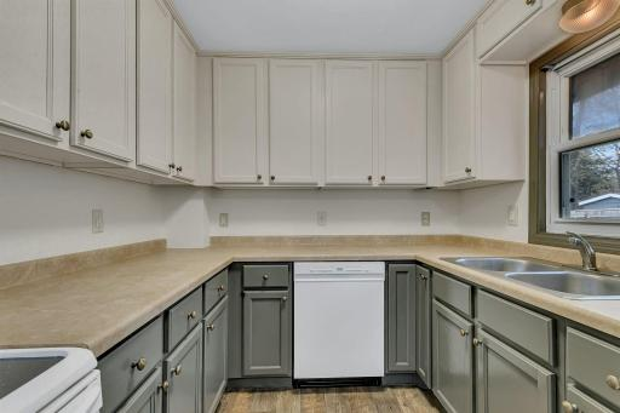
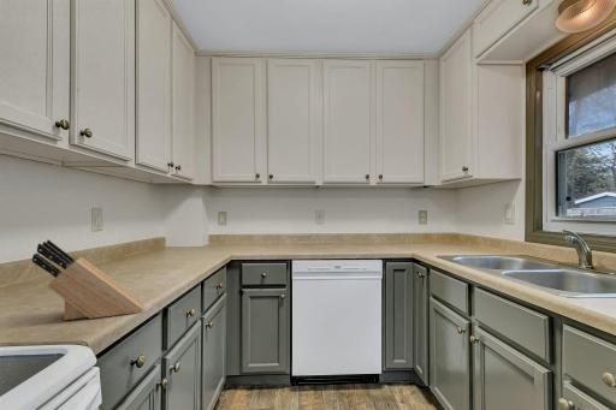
+ knife block [31,239,144,321]
